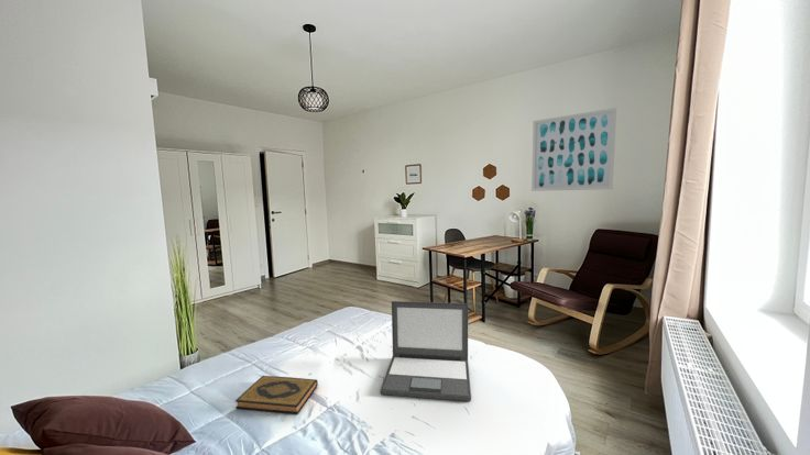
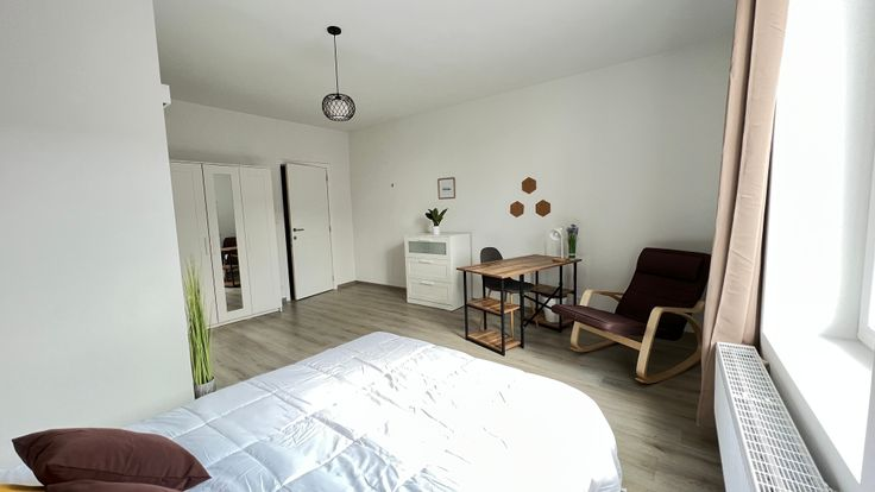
- hardback book [234,375,319,415]
- wall art [530,107,617,192]
- laptop [379,300,472,402]
